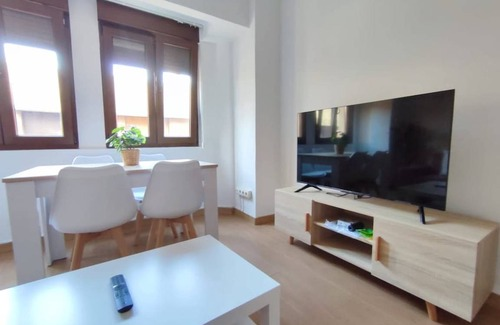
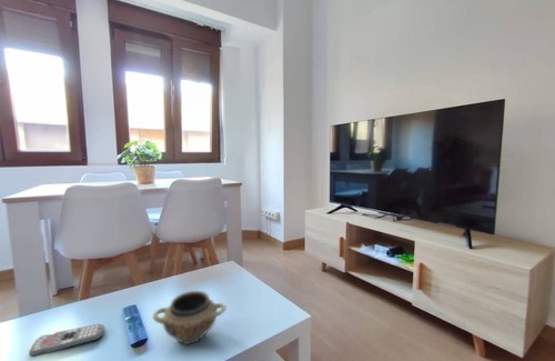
+ ceramic bowl [152,290,228,345]
+ remote control [28,323,107,358]
